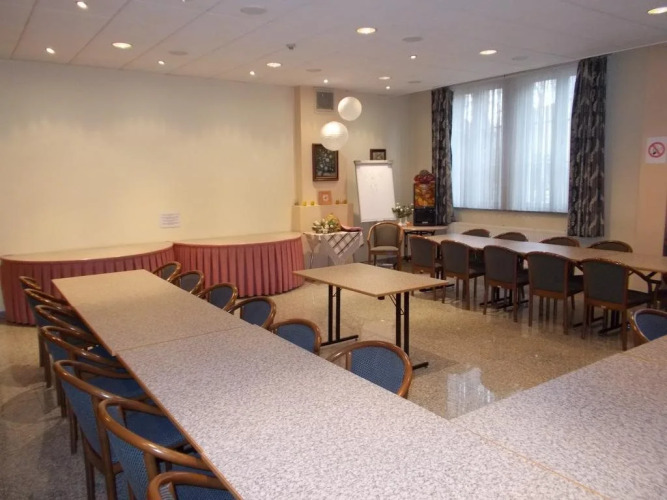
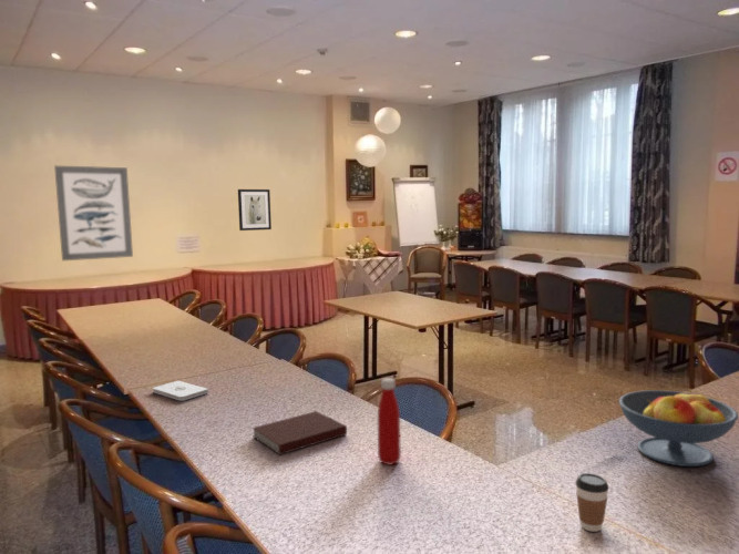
+ notebook [252,410,348,455]
+ wall art [237,188,273,232]
+ fruit bowl [617,388,739,468]
+ bottle [377,377,402,466]
+ coffee cup [574,472,610,533]
+ notepad [152,380,209,402]
+ wall art [53,165,134,261]
